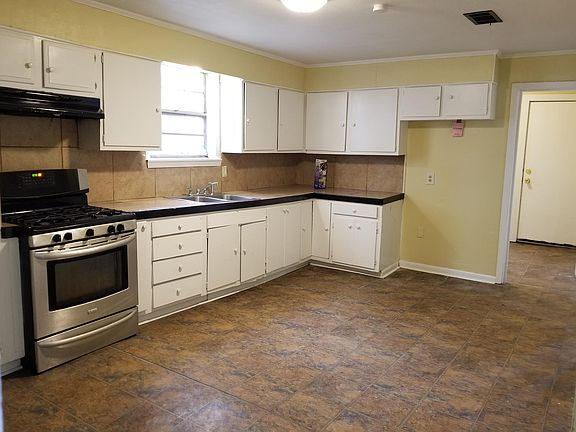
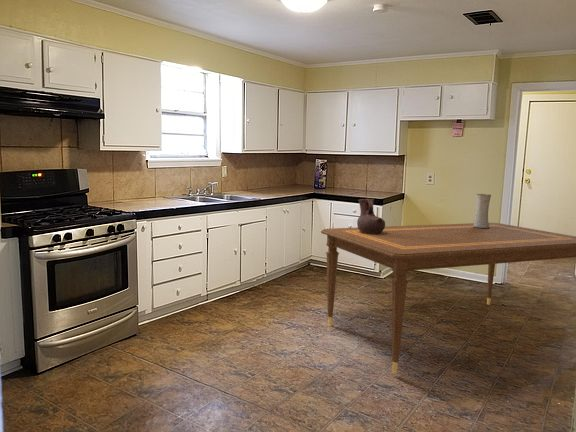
+ vase [473,193,492,228]
+ pitcher [356,198,386,234]
+ dining table [320,222,576,375]
